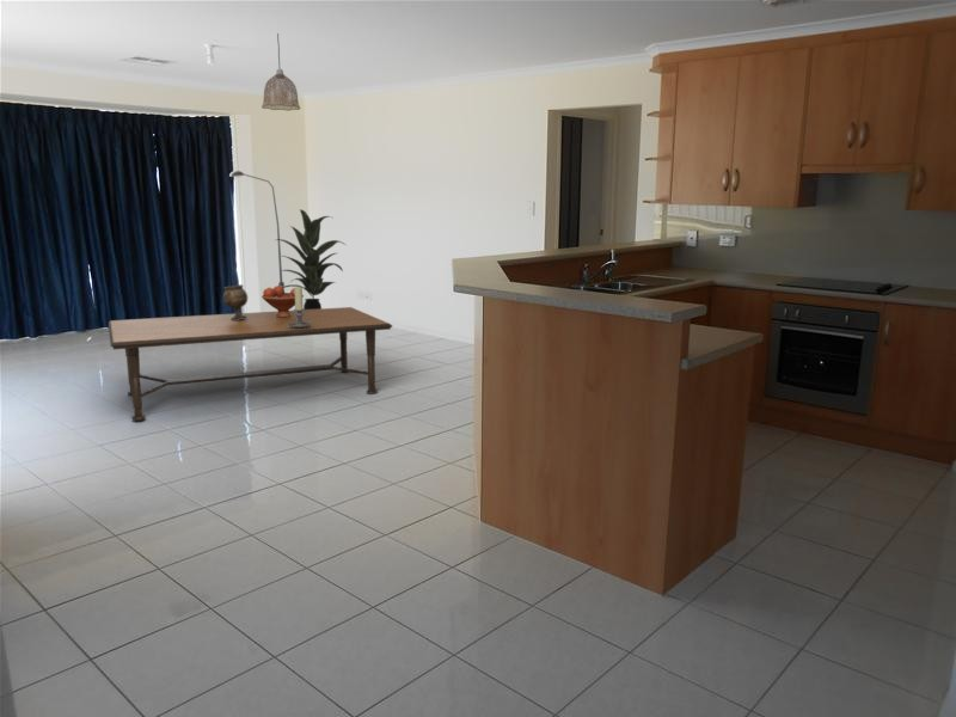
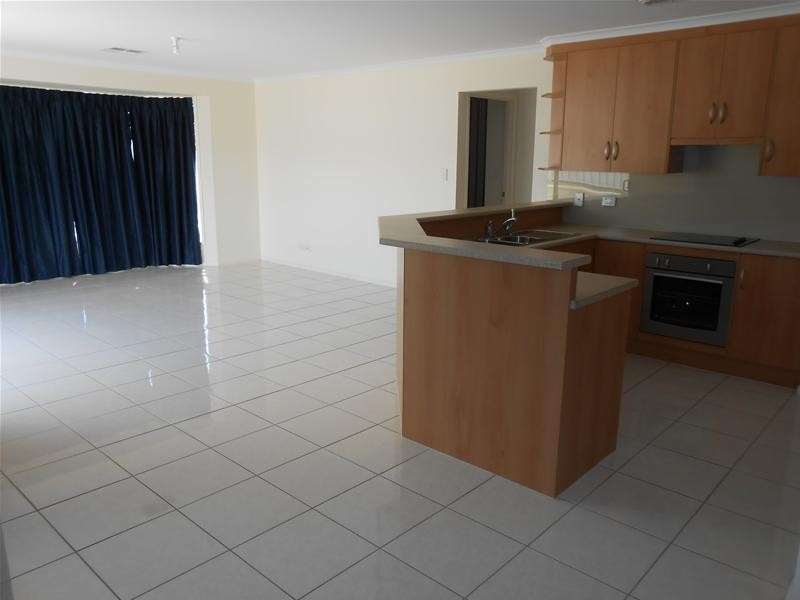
- dining table [108,306,393,422]
- indoor plant [275,208,347,310]
- fruit bowl [261,284,305,318]
- goblet [222,283,249,320]
- pendant lamp [261,32,301,111]
- candle holder [284,286,311,329]
- floor lamp [228,170,286,289]
